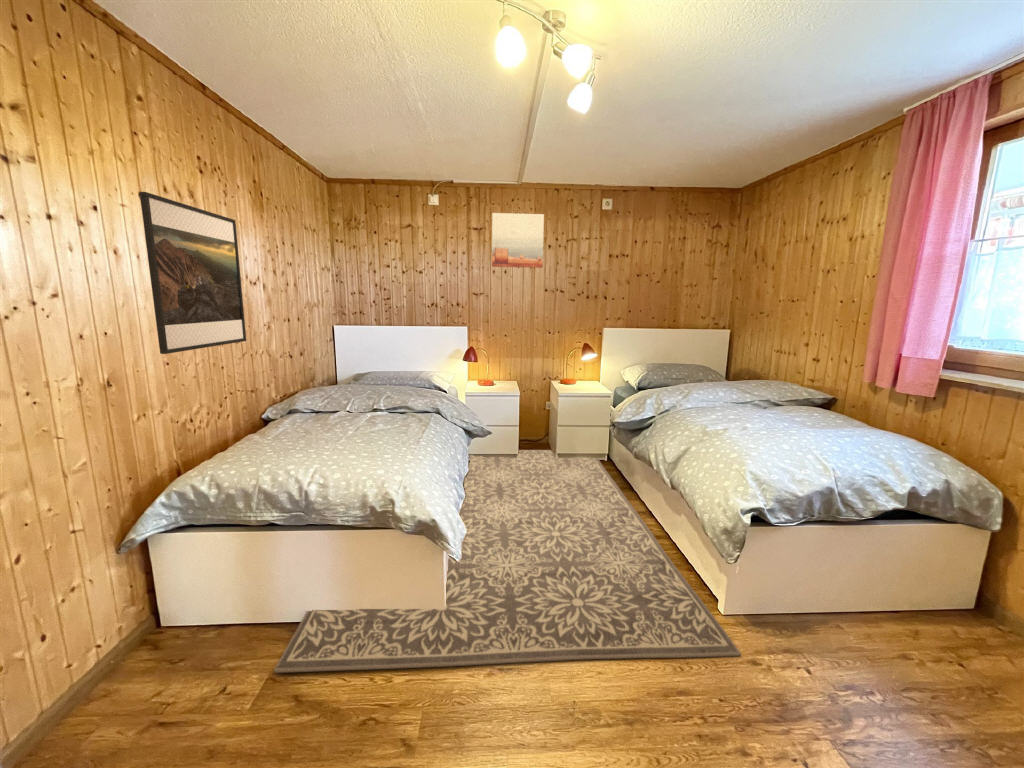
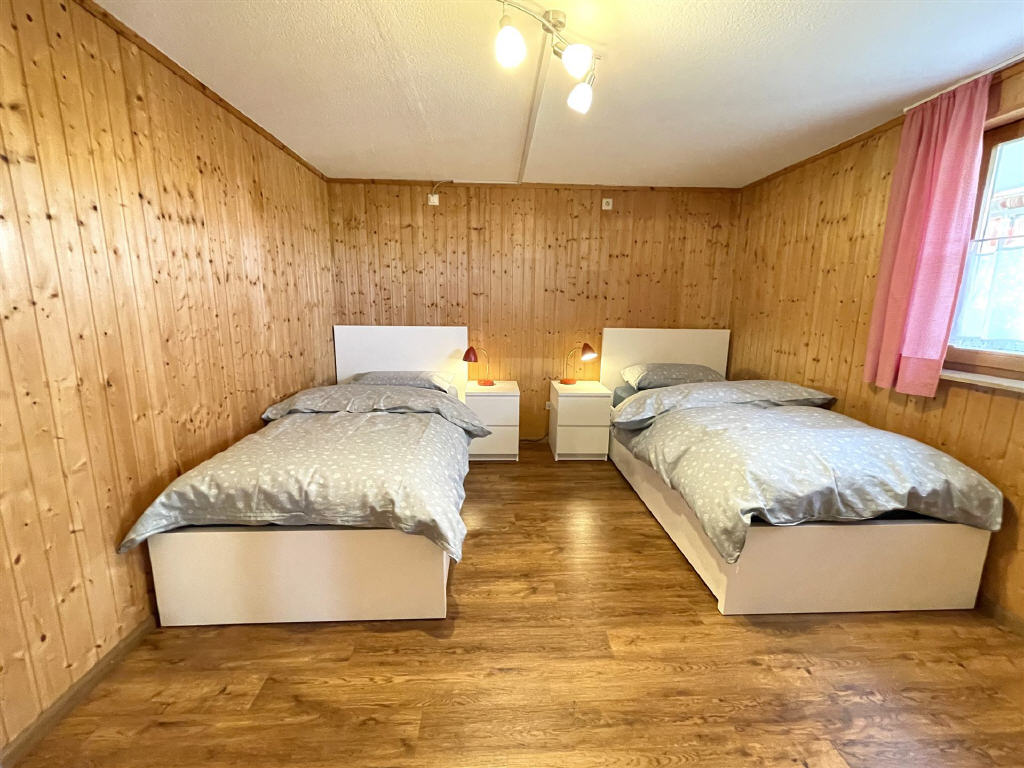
- rug [273,449,742,674]
- wall art [491,212,545,269]
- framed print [139,191,247,355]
